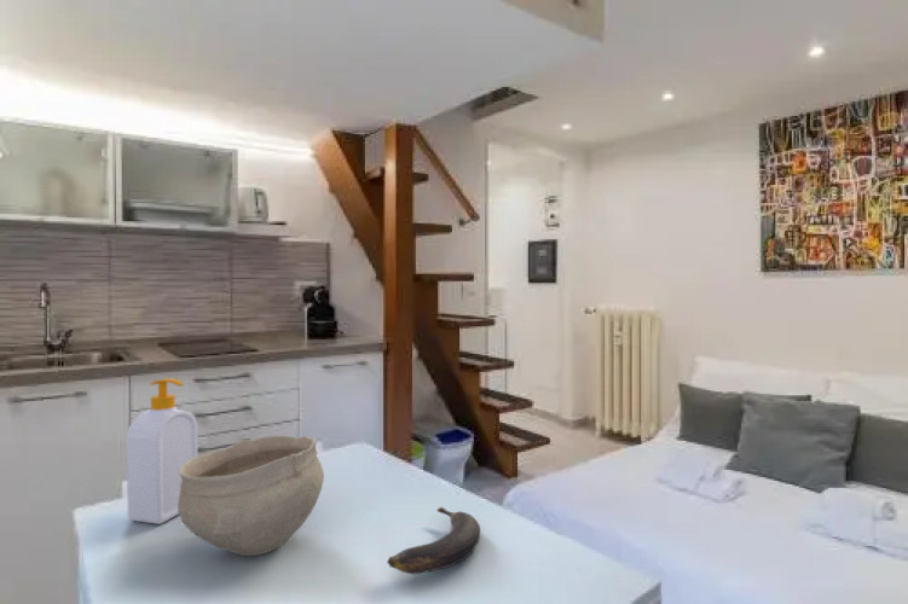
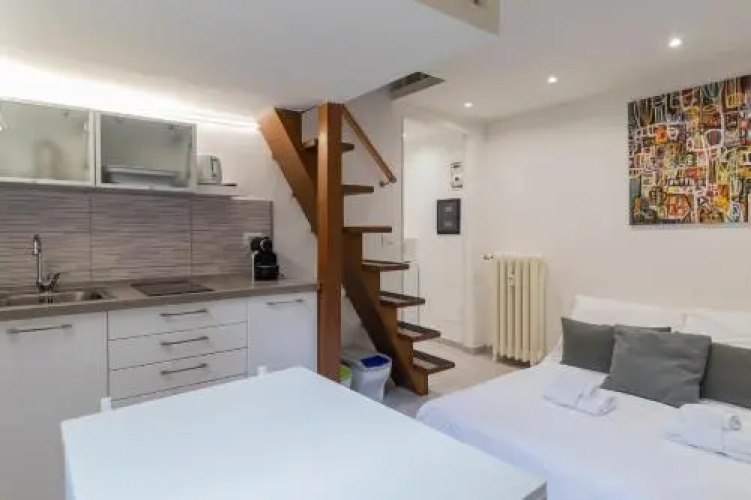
- soap bottle [126,377,198,525]
- banana [386,506,481,575]
- bowl [178,435,325,557]
